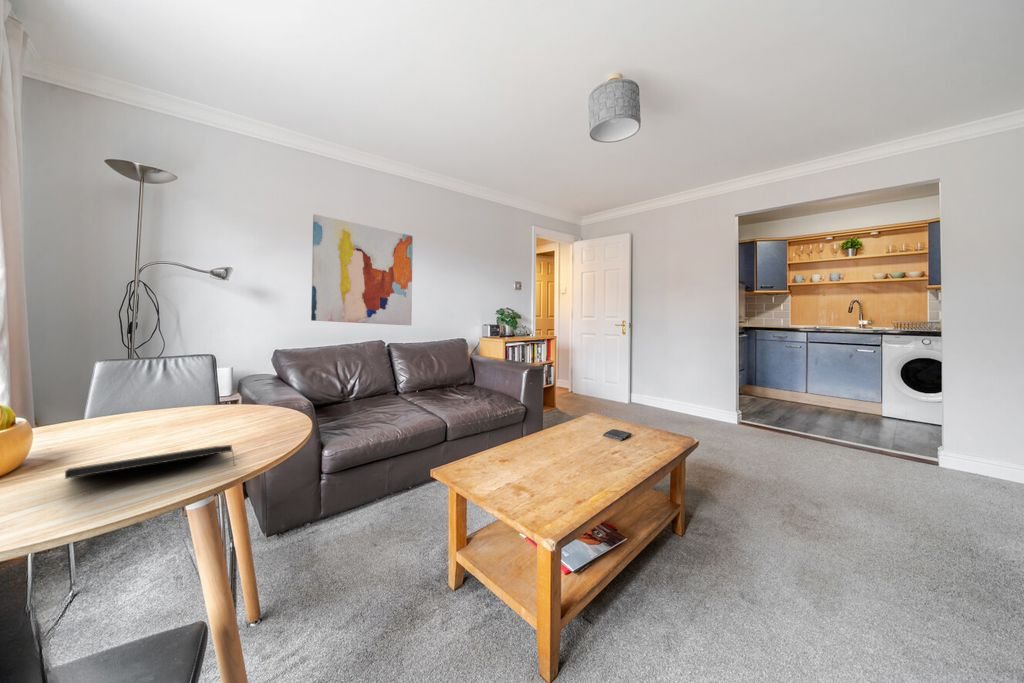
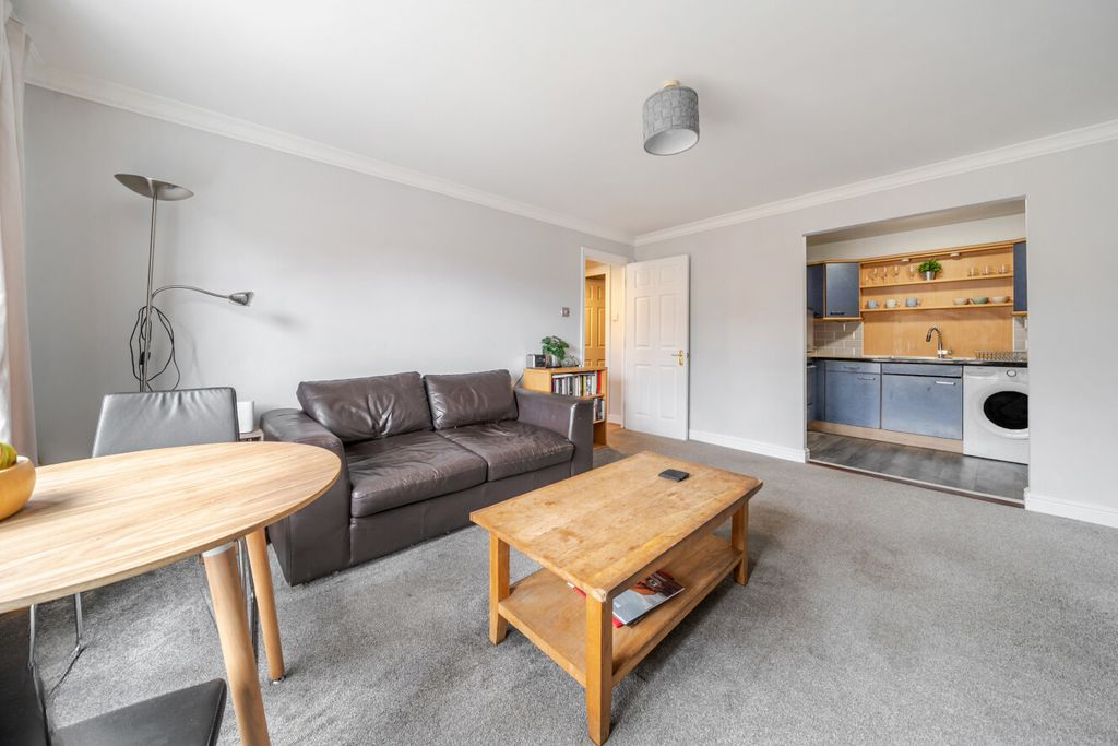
- notepad [64,444,236,480]
- wall art [310,213,414,326]
